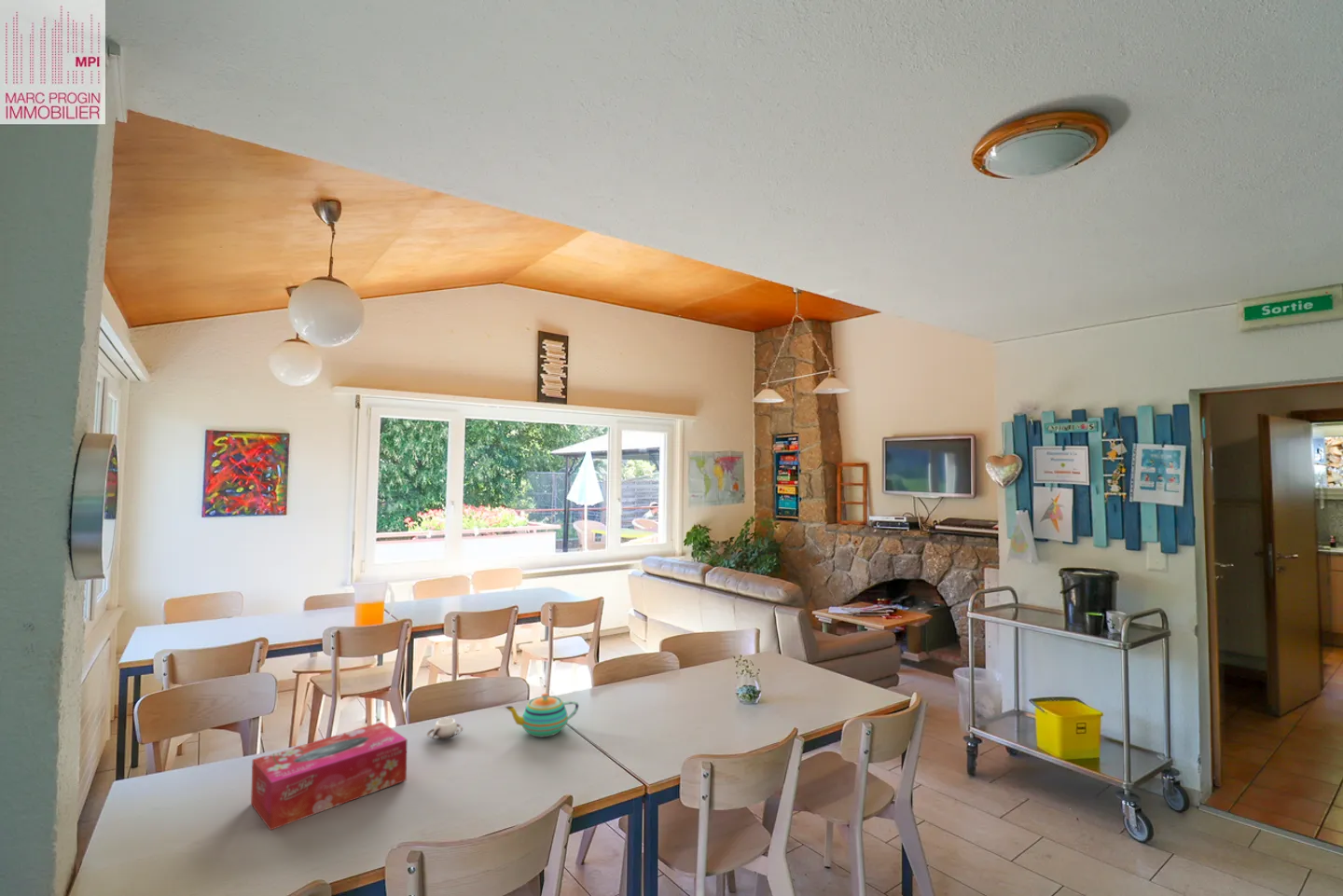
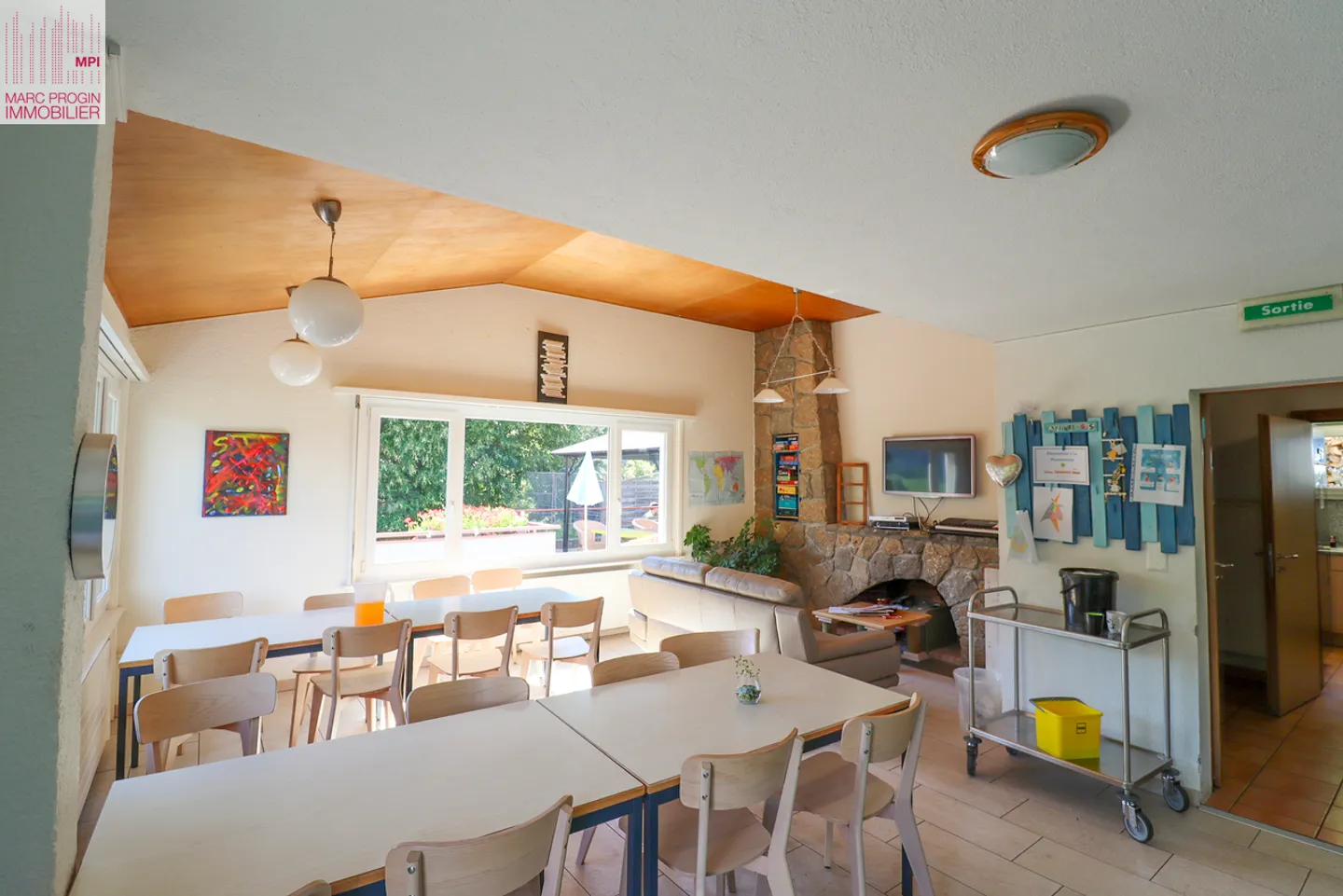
- tissue box [250,722,408,831]
- cup [426,717,464,740]
- teapot [504,693,580,737]
